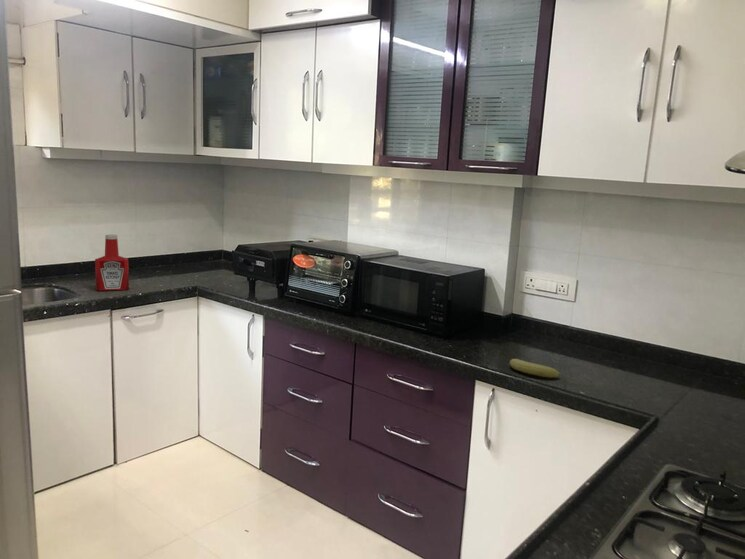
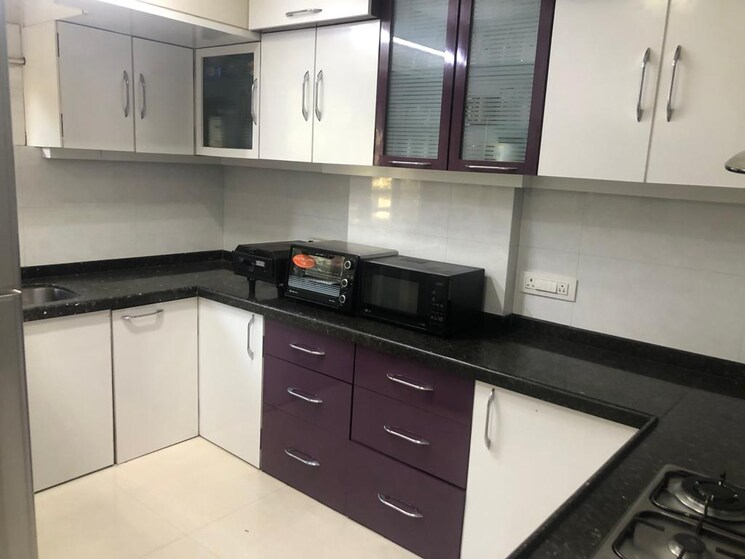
- fruit [509,358,561,378]
- soap bottle [94,234,130,292]
